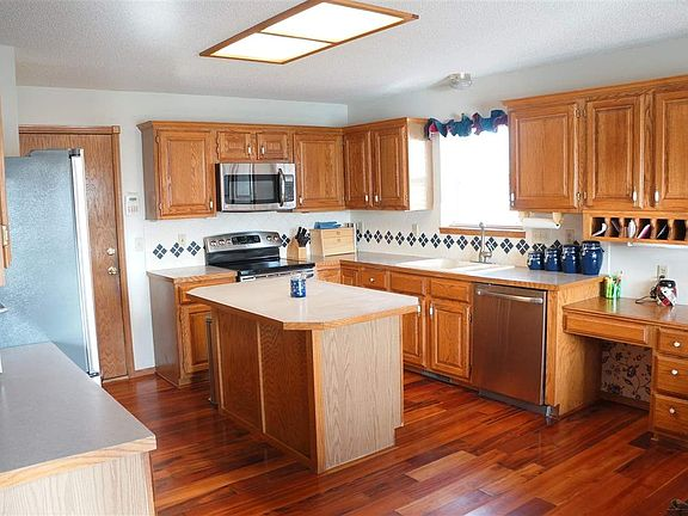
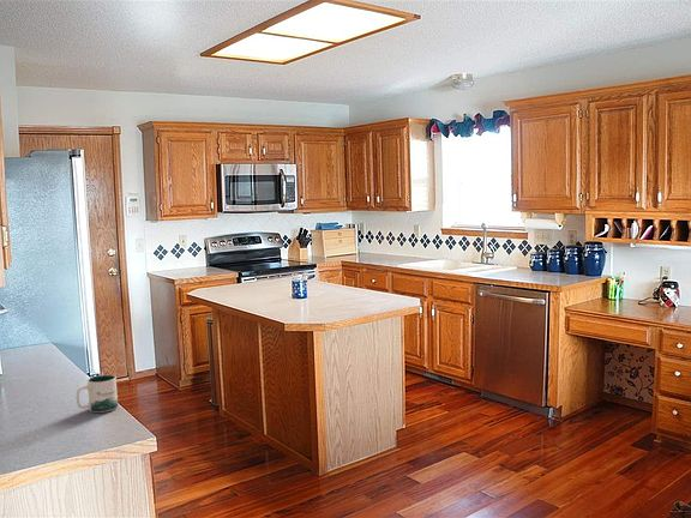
+ mug [76,374,119,414]
